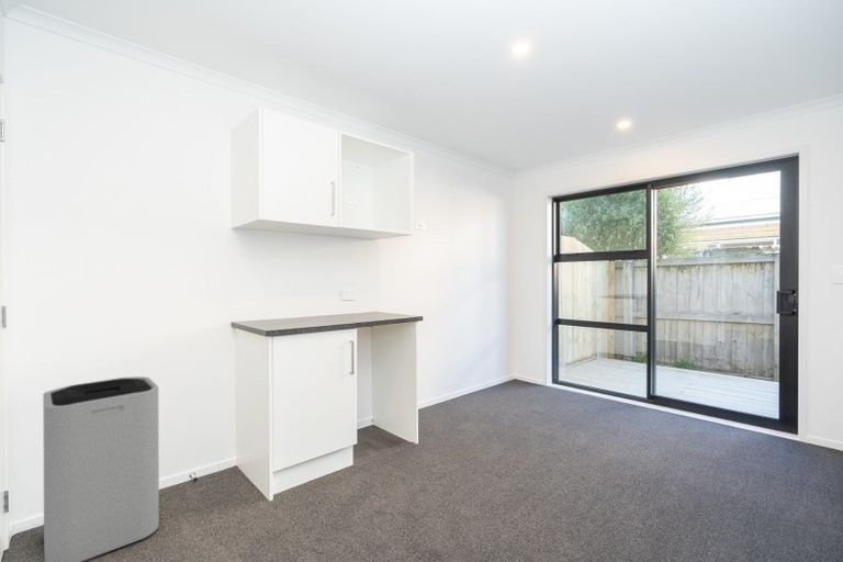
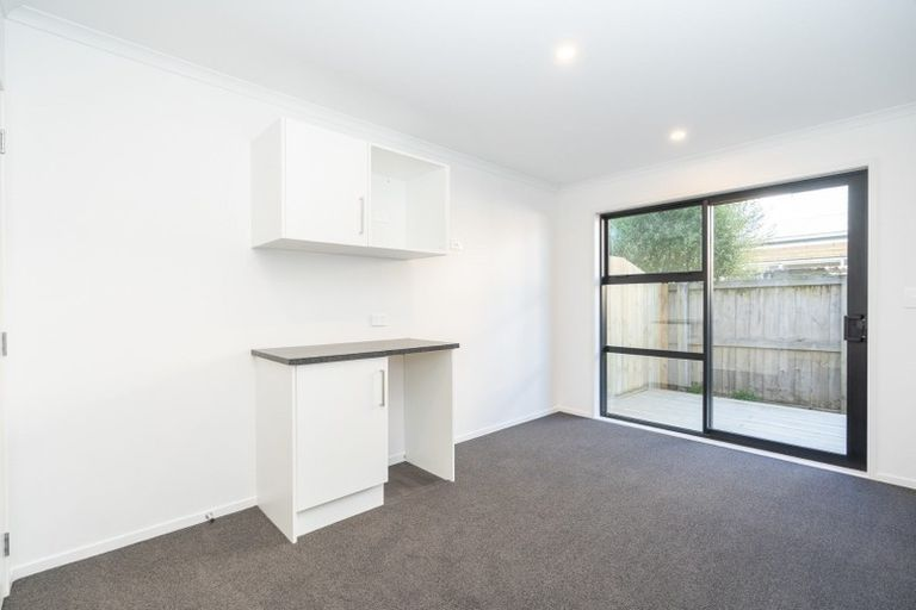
- trash can [42,375,160,562]
